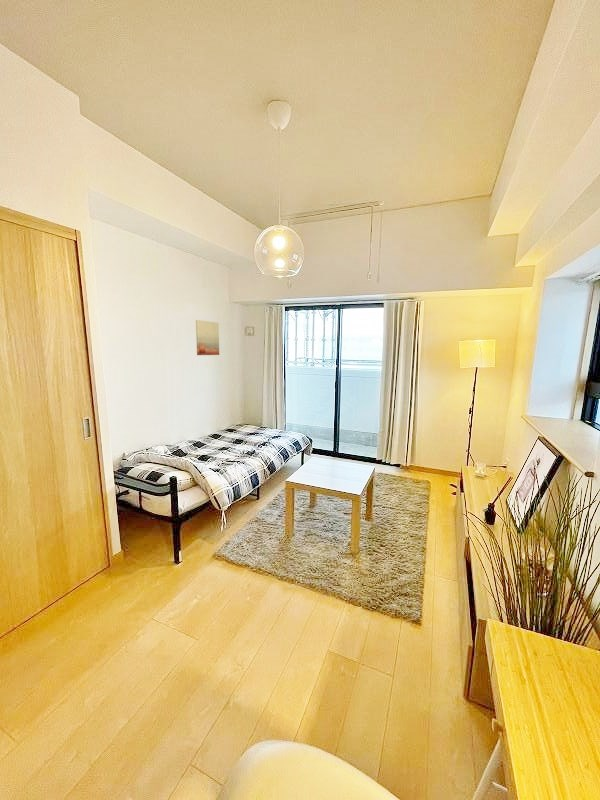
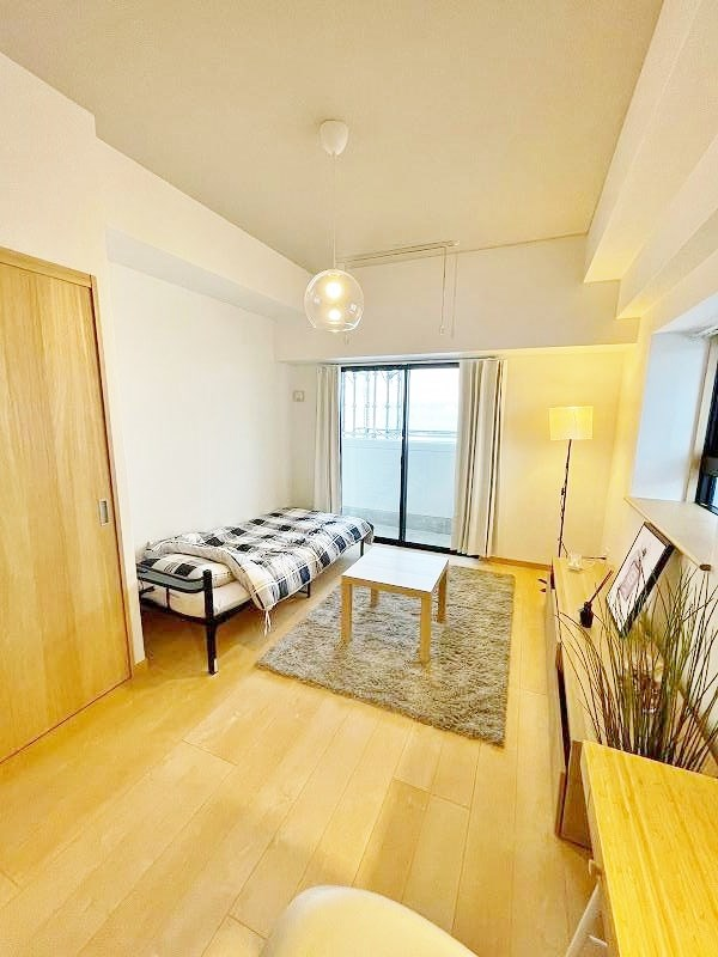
- wall art [195,319,220,356]
